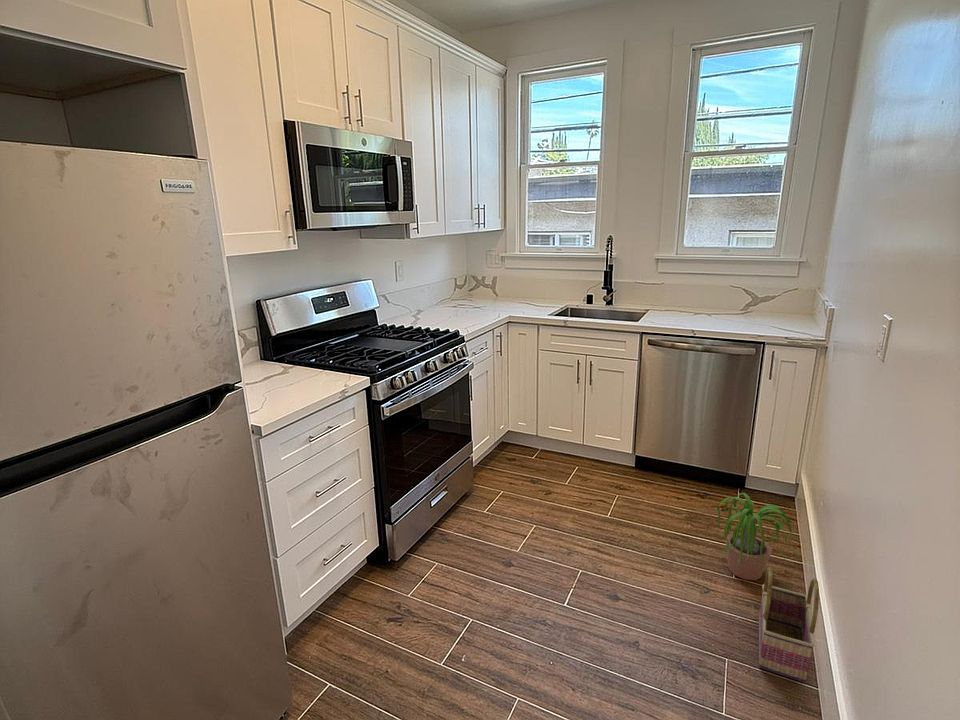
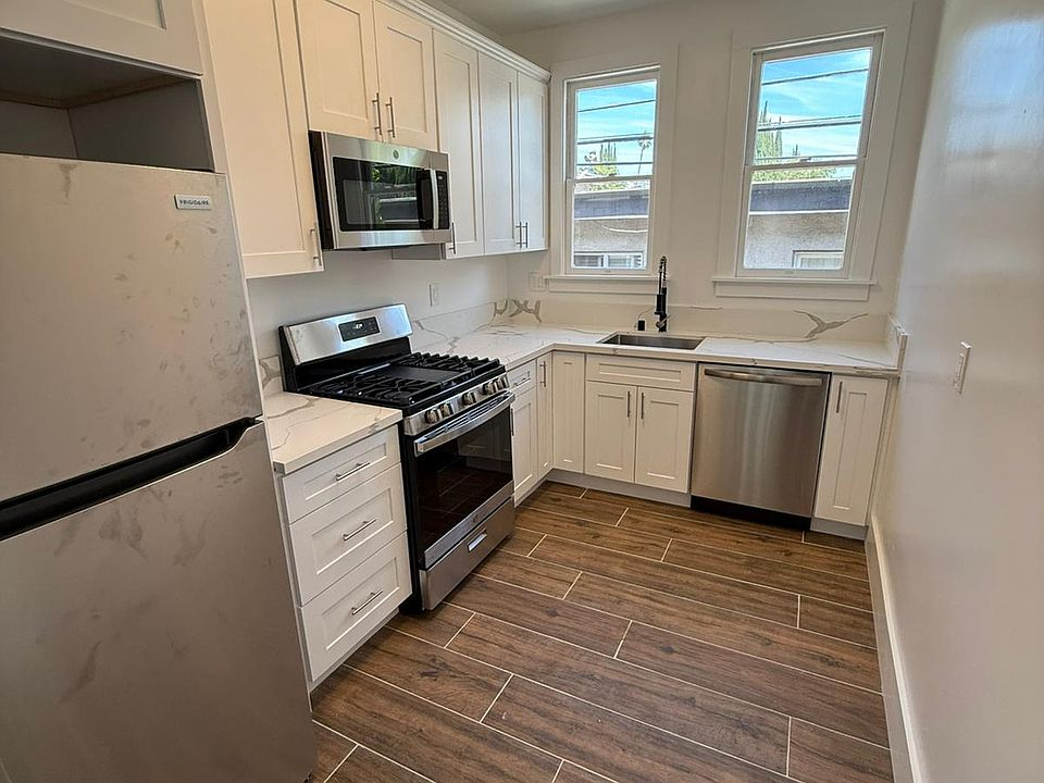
- potted plant [714,492,804,581]
- basket [758,566,820,683]
